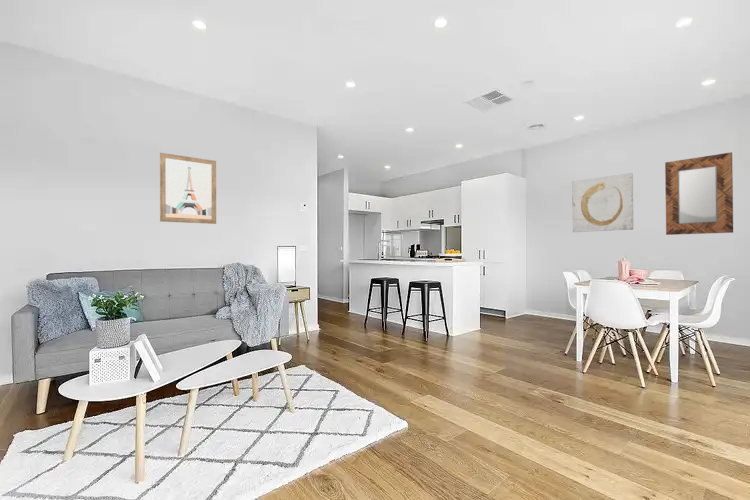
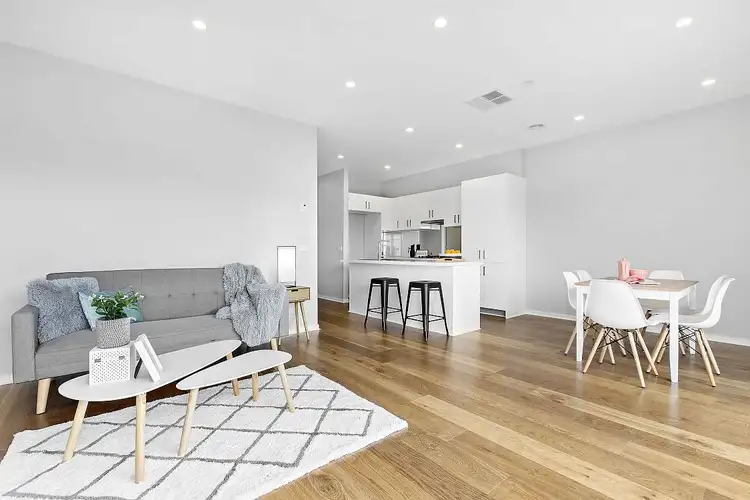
- wall art [159,152,217,225]
- wall art [571,172,634,233]
- home mirror [664,151,734,236]
